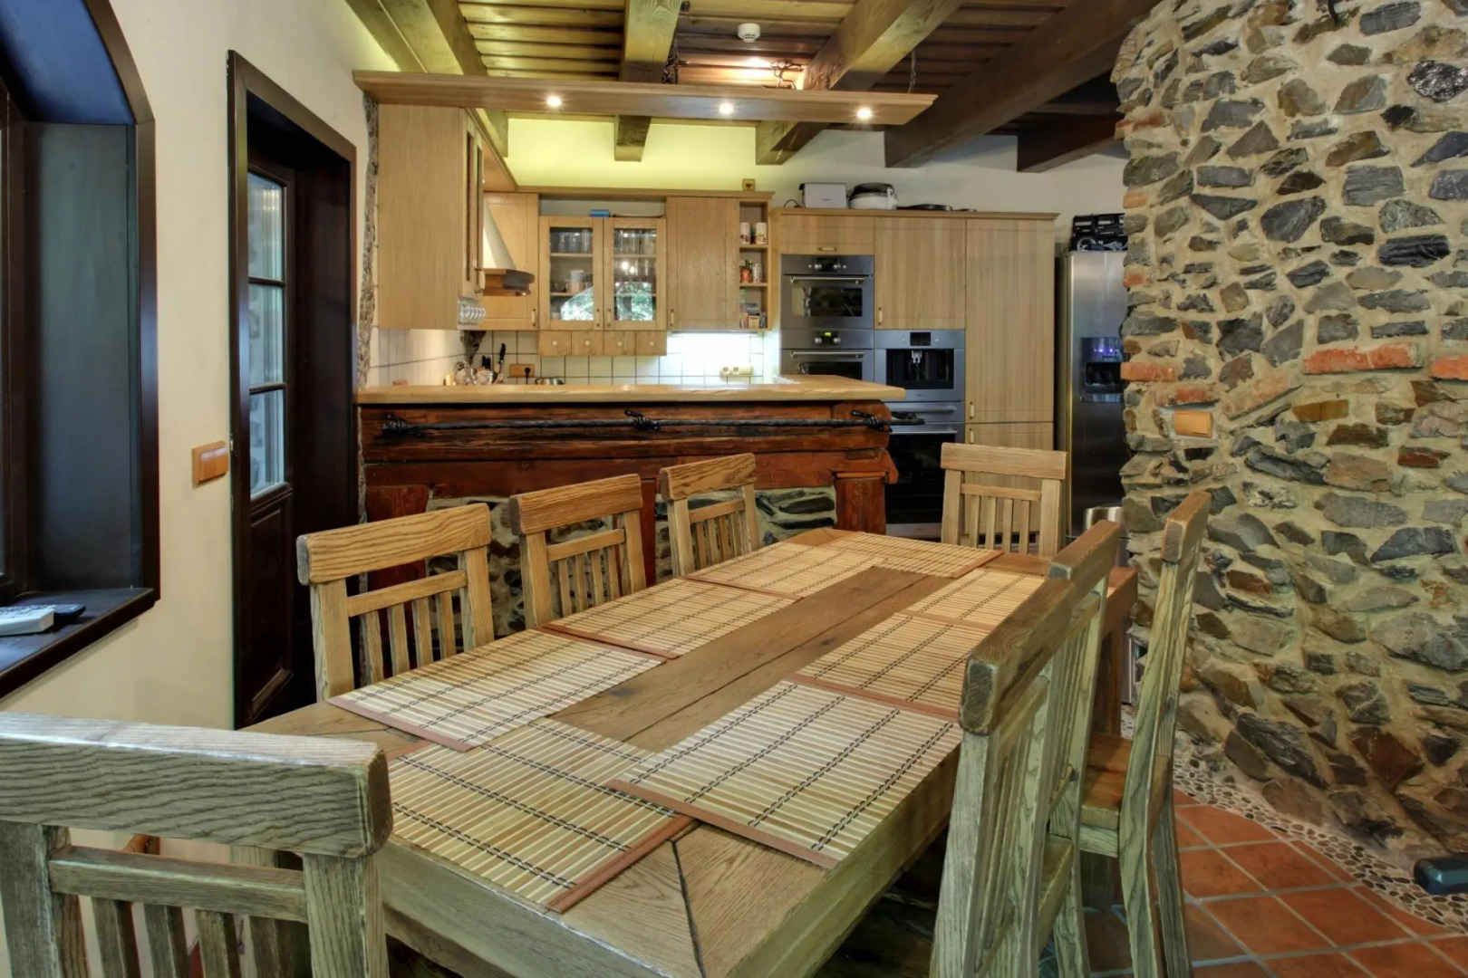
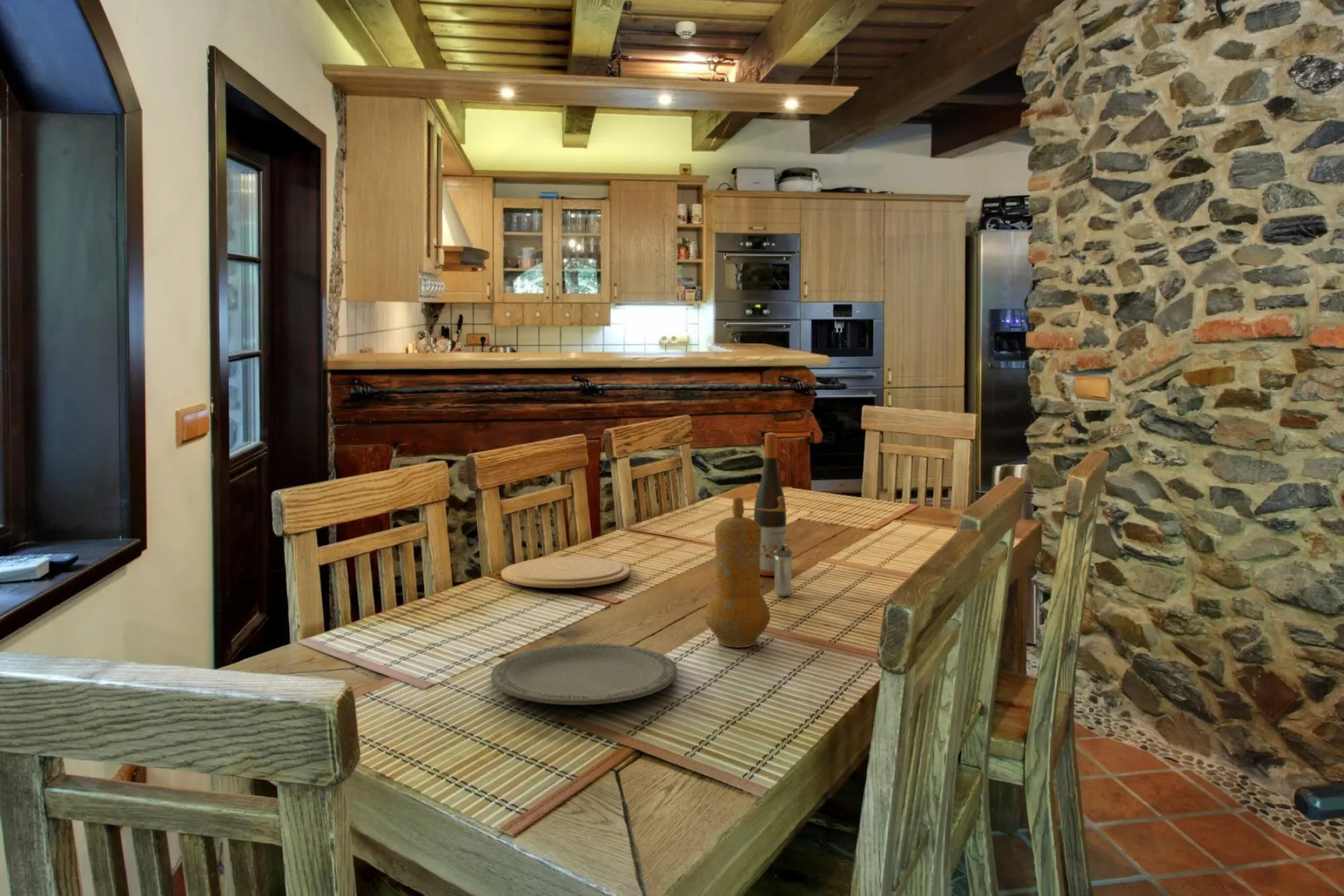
+ wine bottle [753,431,787,577]
+ plate [500,556,631,589]
+ pepper mill [704,496,787,648]
+ shaker [774,544,793,597]
+ plate [490,643,679,706]
